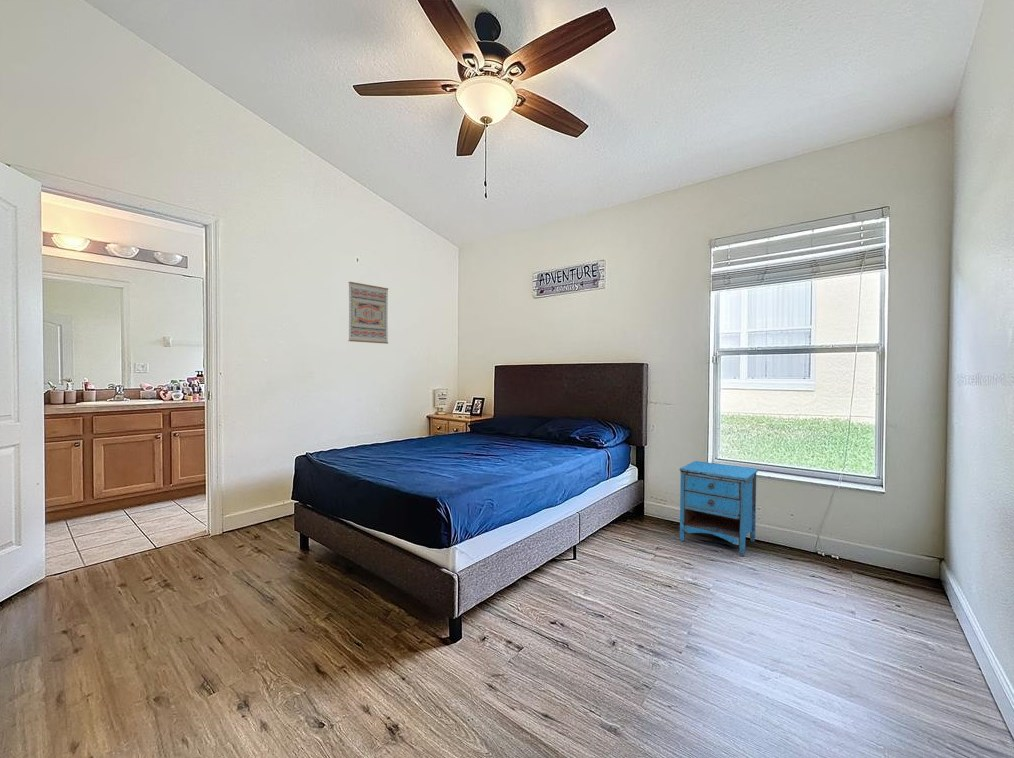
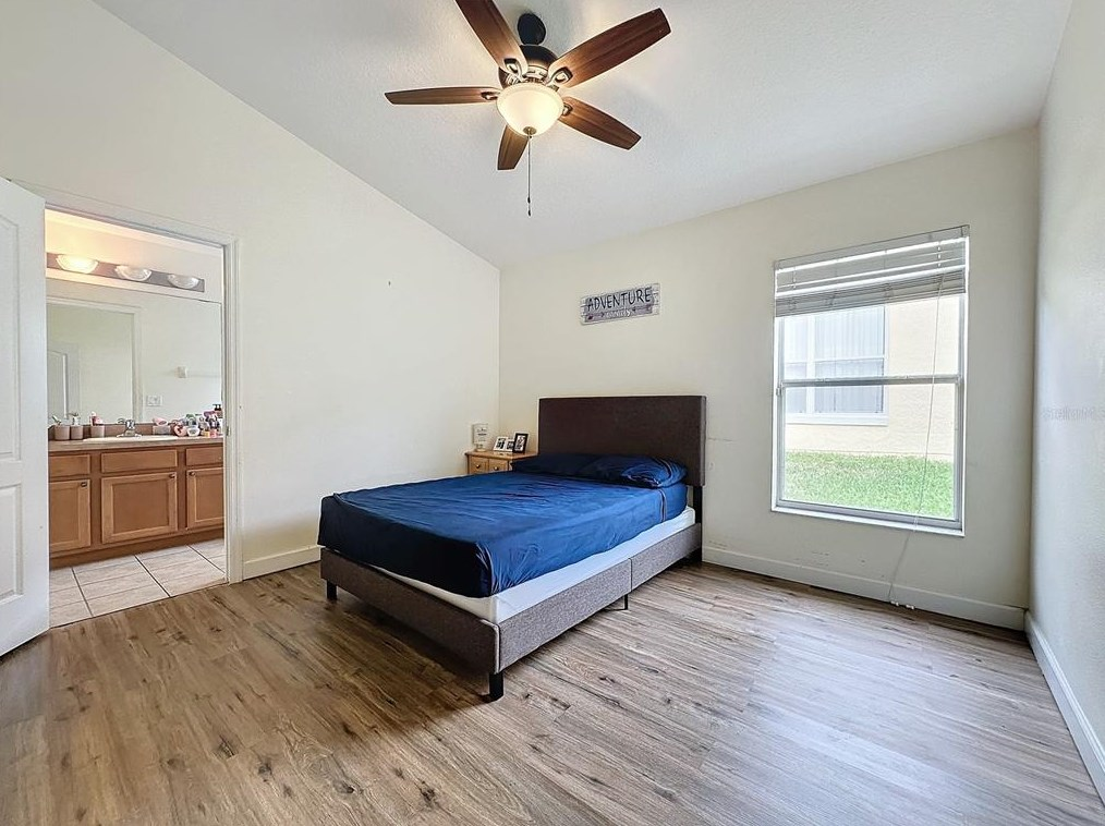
- wall art [347,281,389,345]
- nightstand [679,460,759,557]
